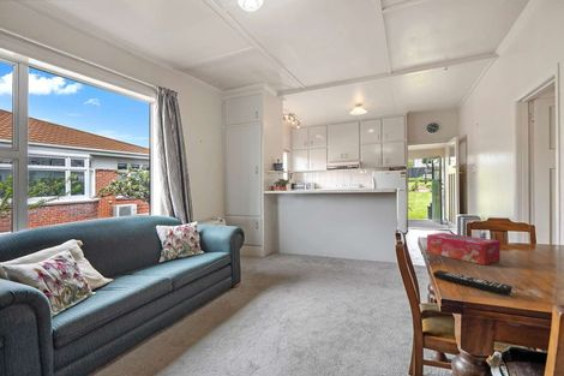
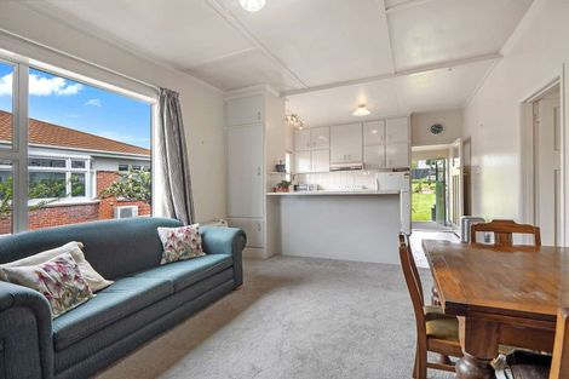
- tissue box [426,232,502,265]
- remote control [432,269,514,296]
